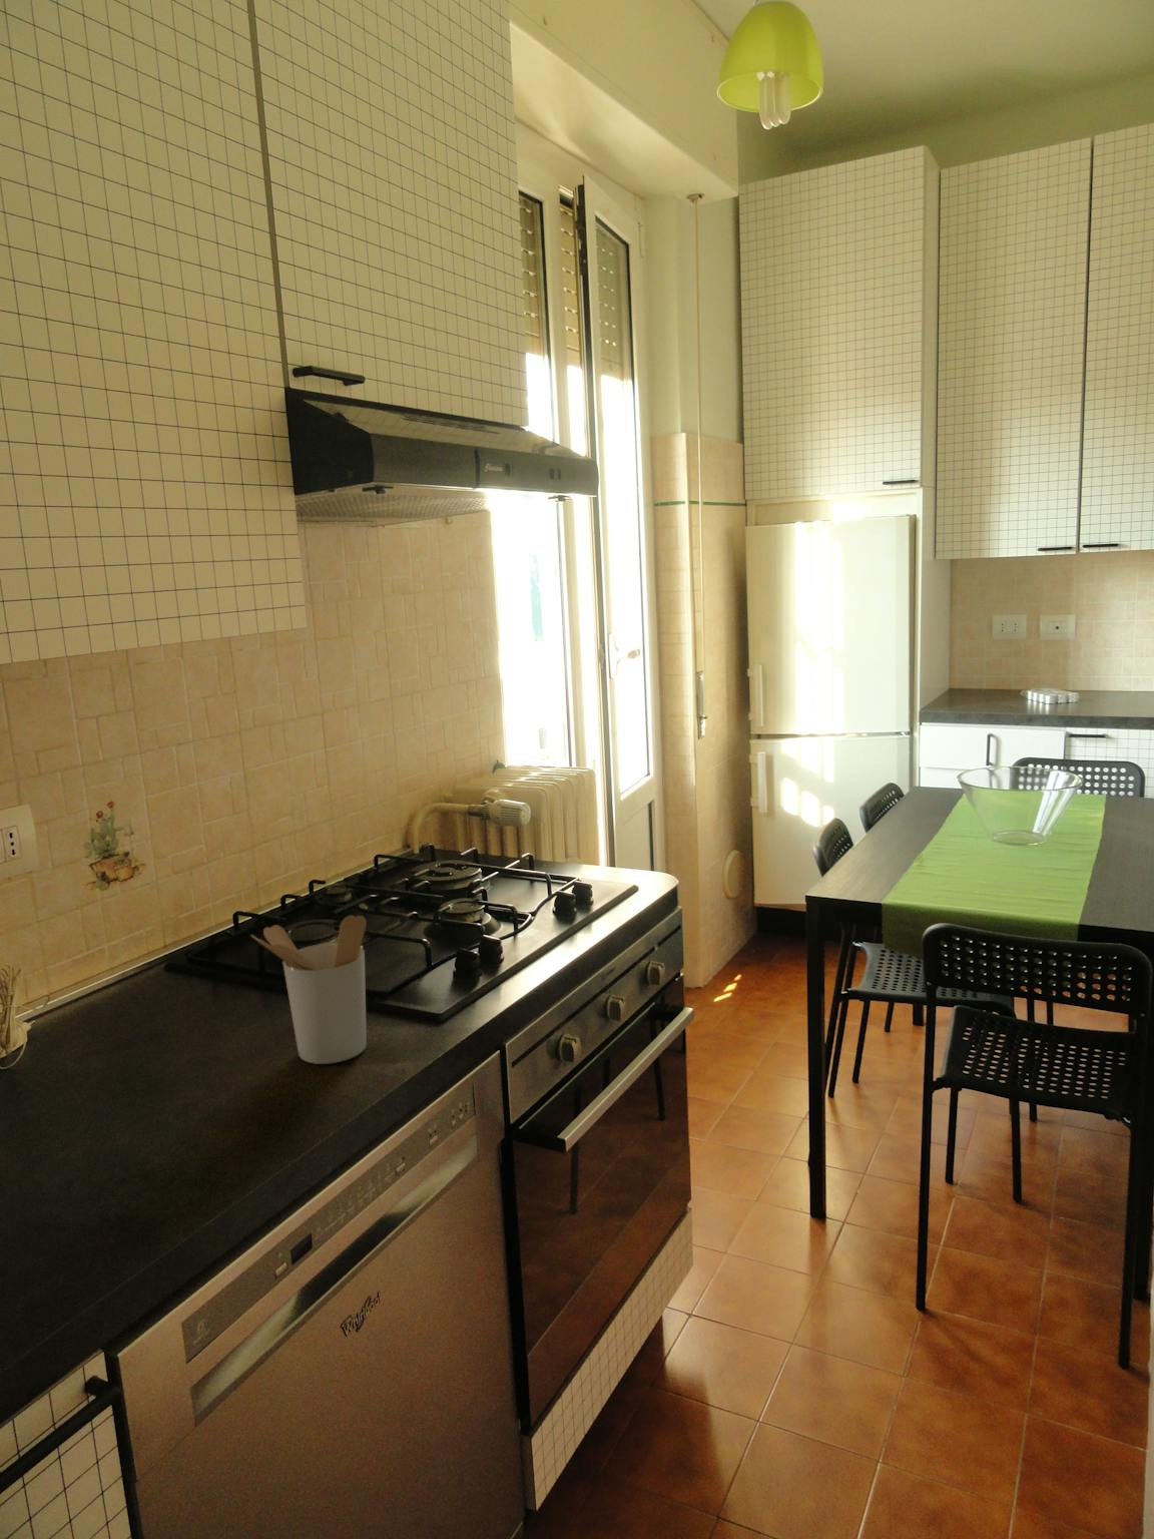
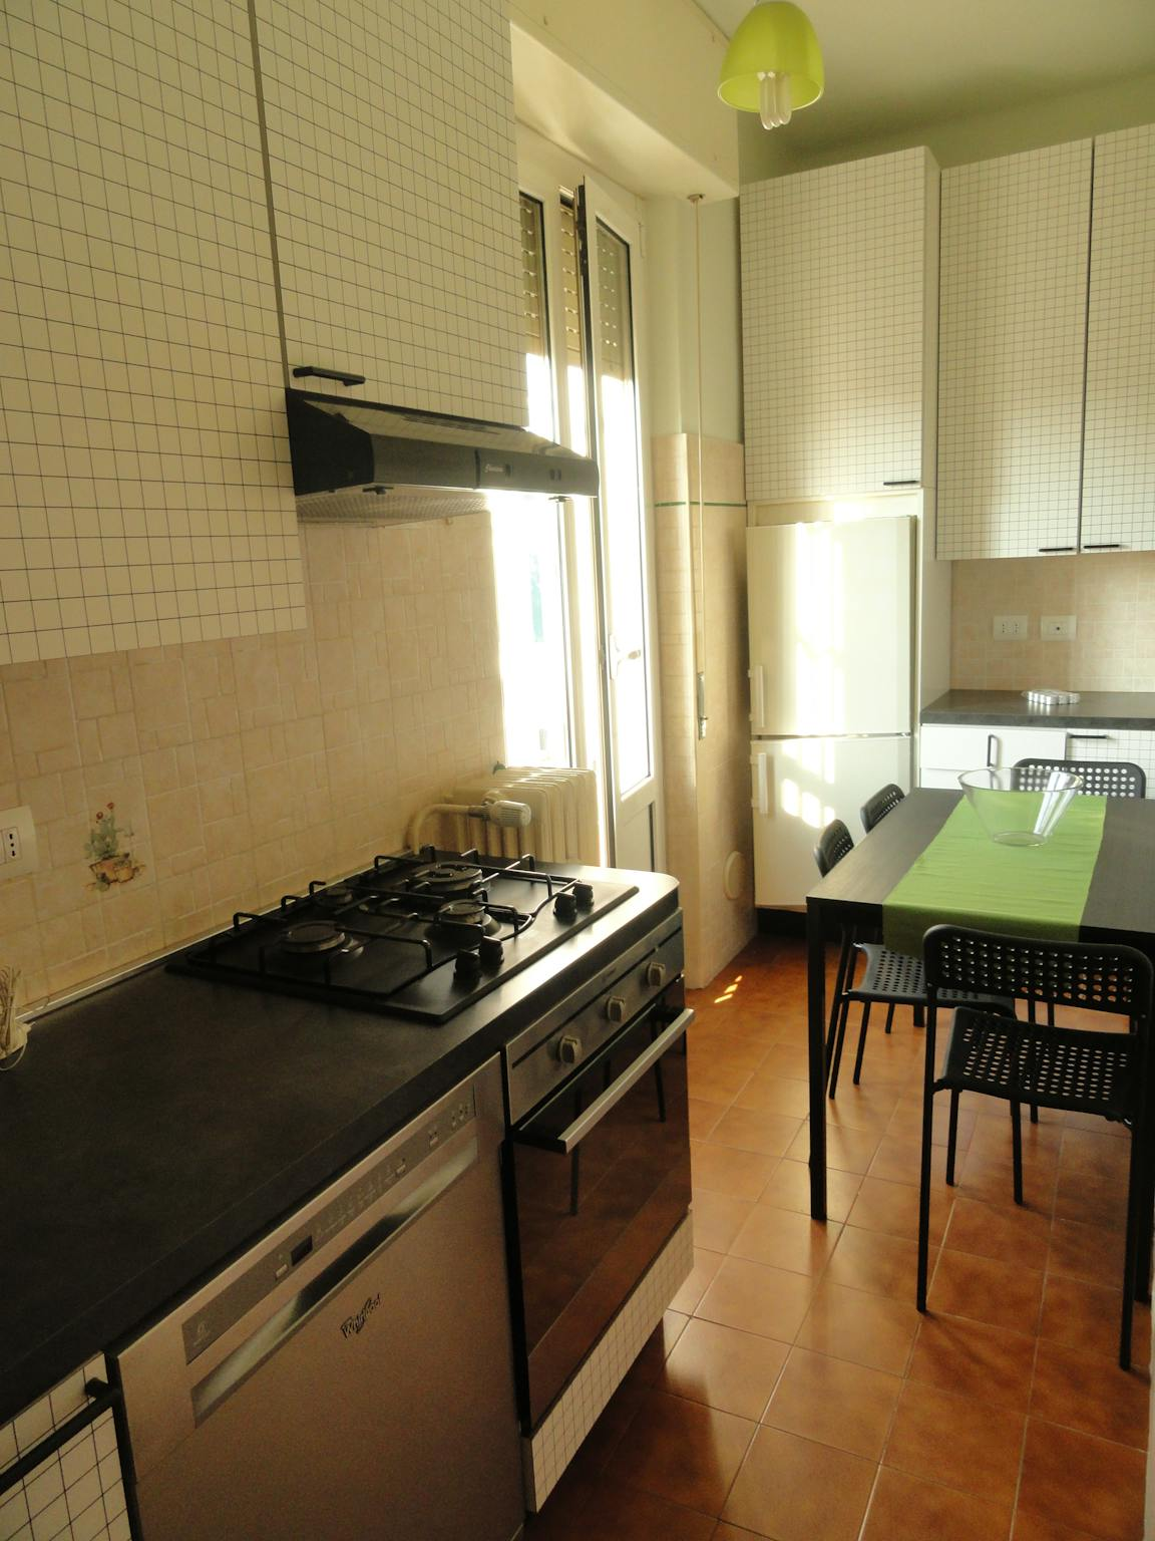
- utensil holder [250,915,367,1065]
